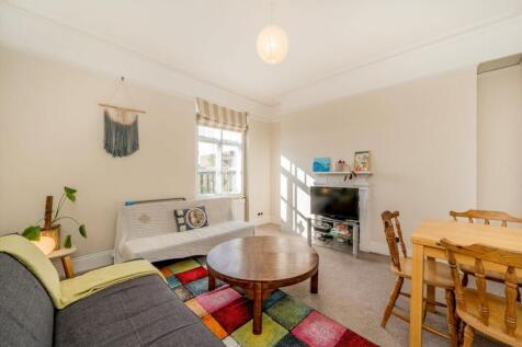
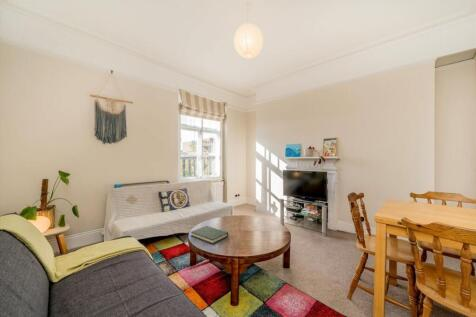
+ hardback book [190,225,229,245]
